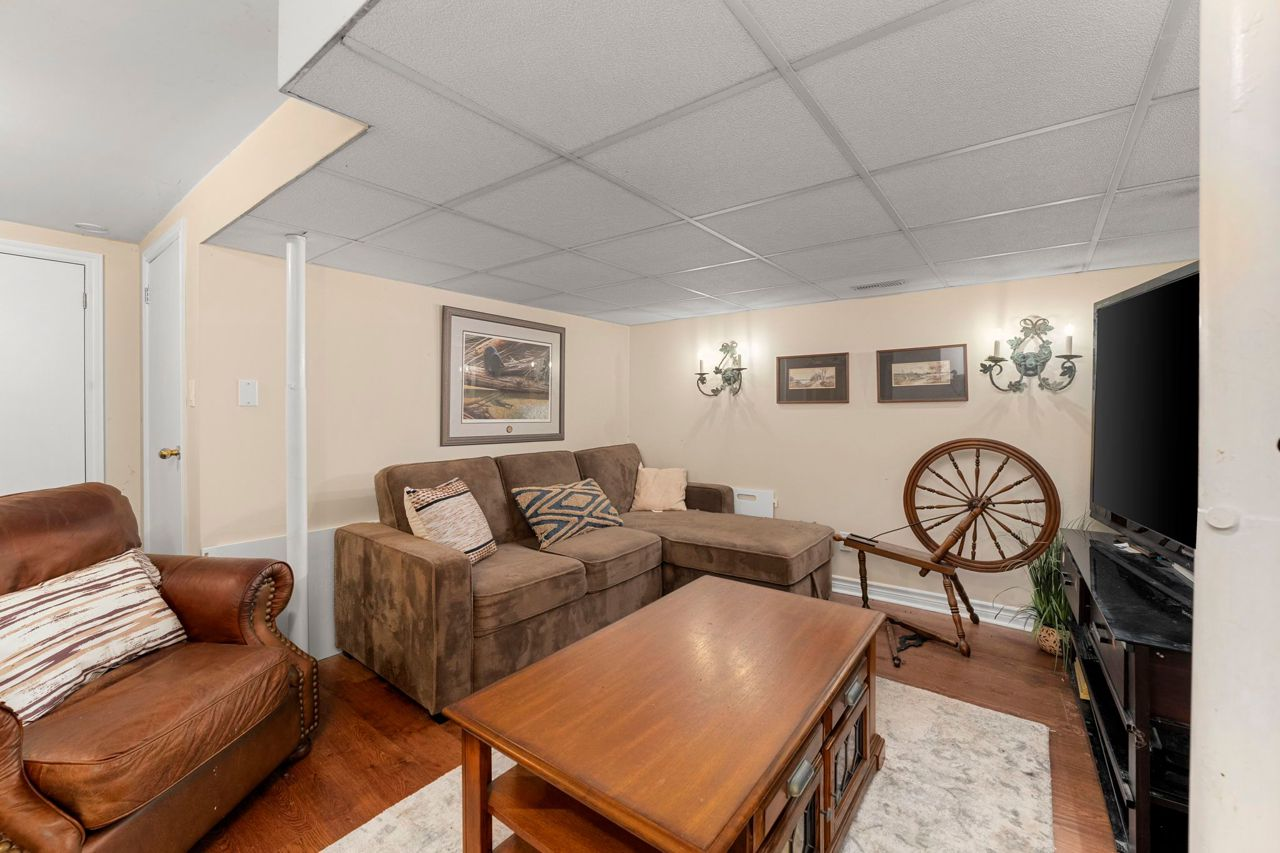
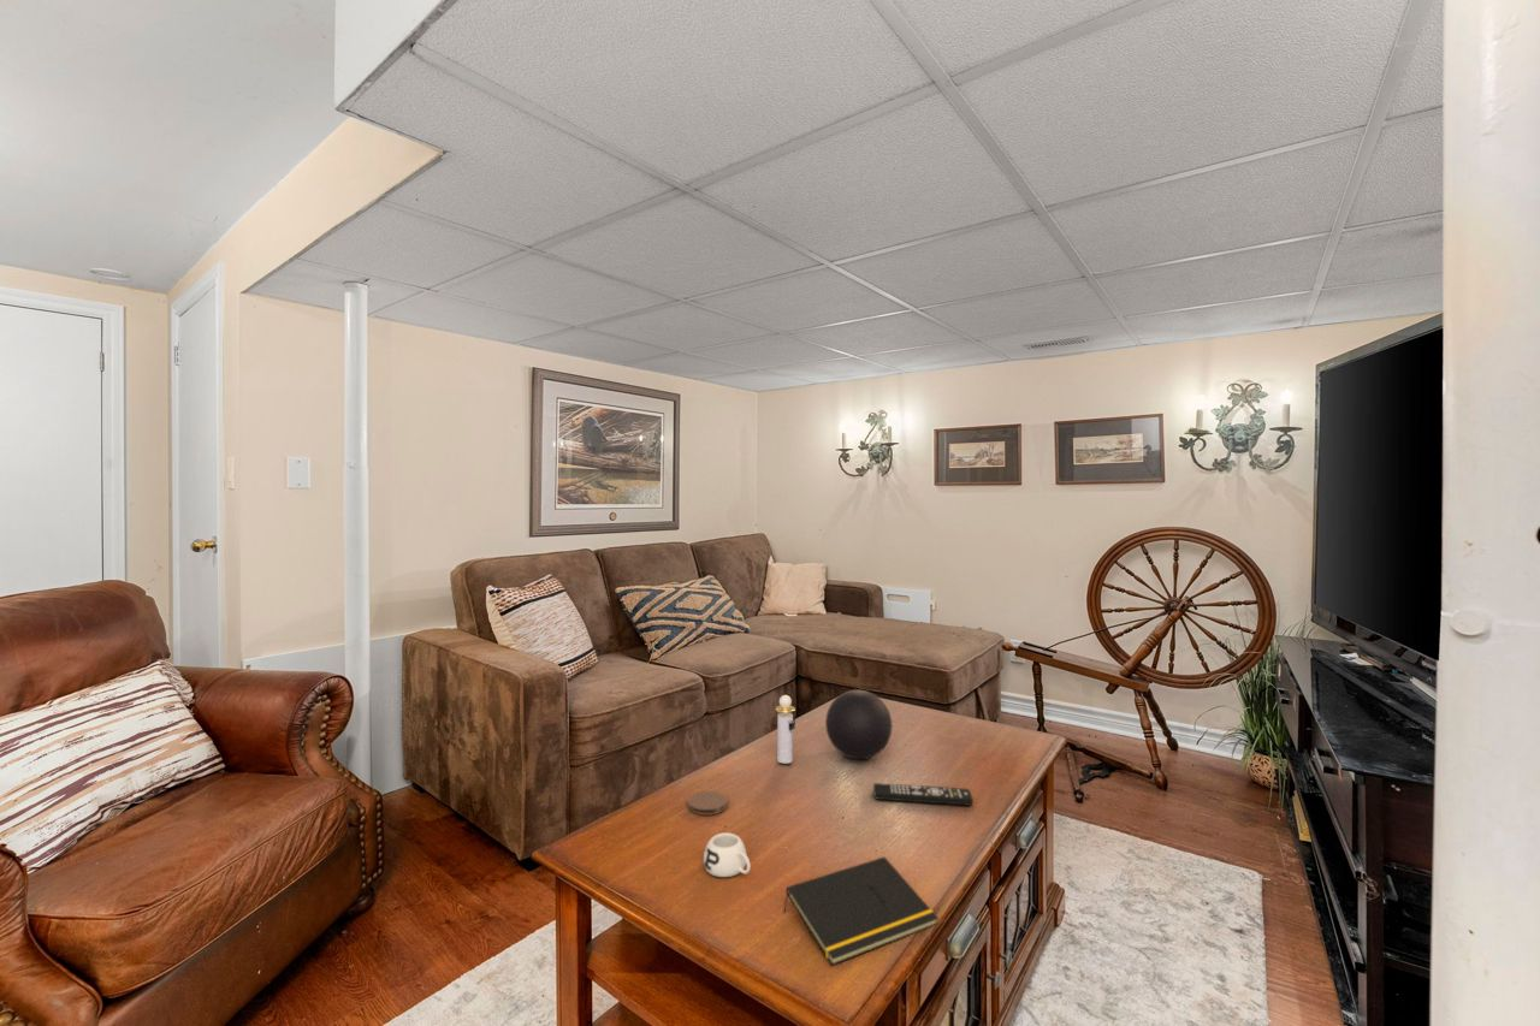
+ remote control [872,782,975,807]
+ perfume bottle [775,694,796,765]
+ mug [703,831,752,878]
+ notepad [782,856,940,967]
+ decorative ball [824,689,894,760]
+ coaster [687,790,729,817]
